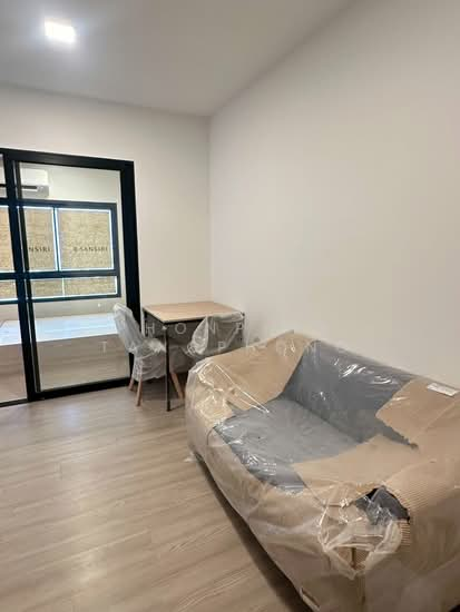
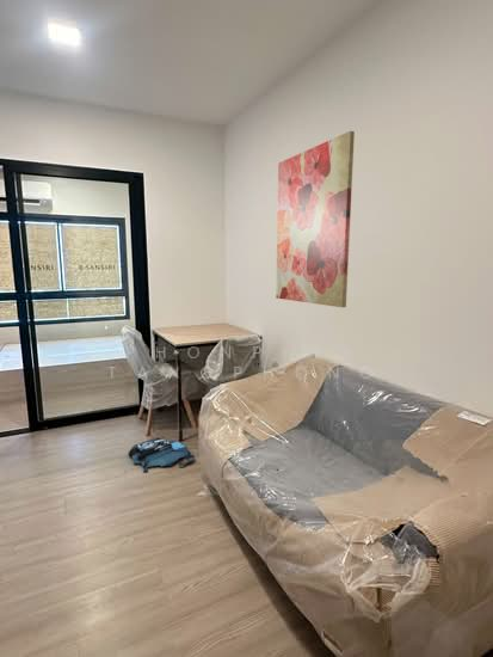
+ backpack [128,436,196,473]
+ wall art [275,130,356,308]
